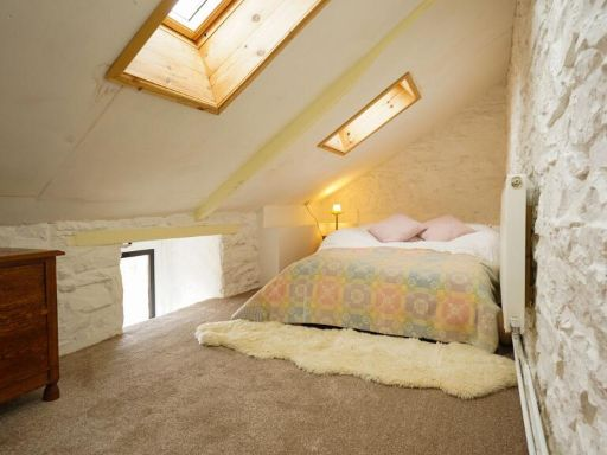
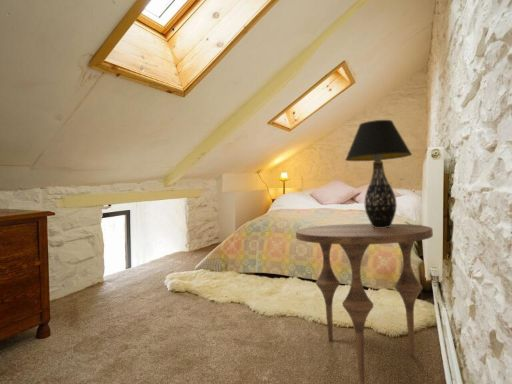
+ table lamp [344,119,413,228]
+ side table [295,223,434,384]
